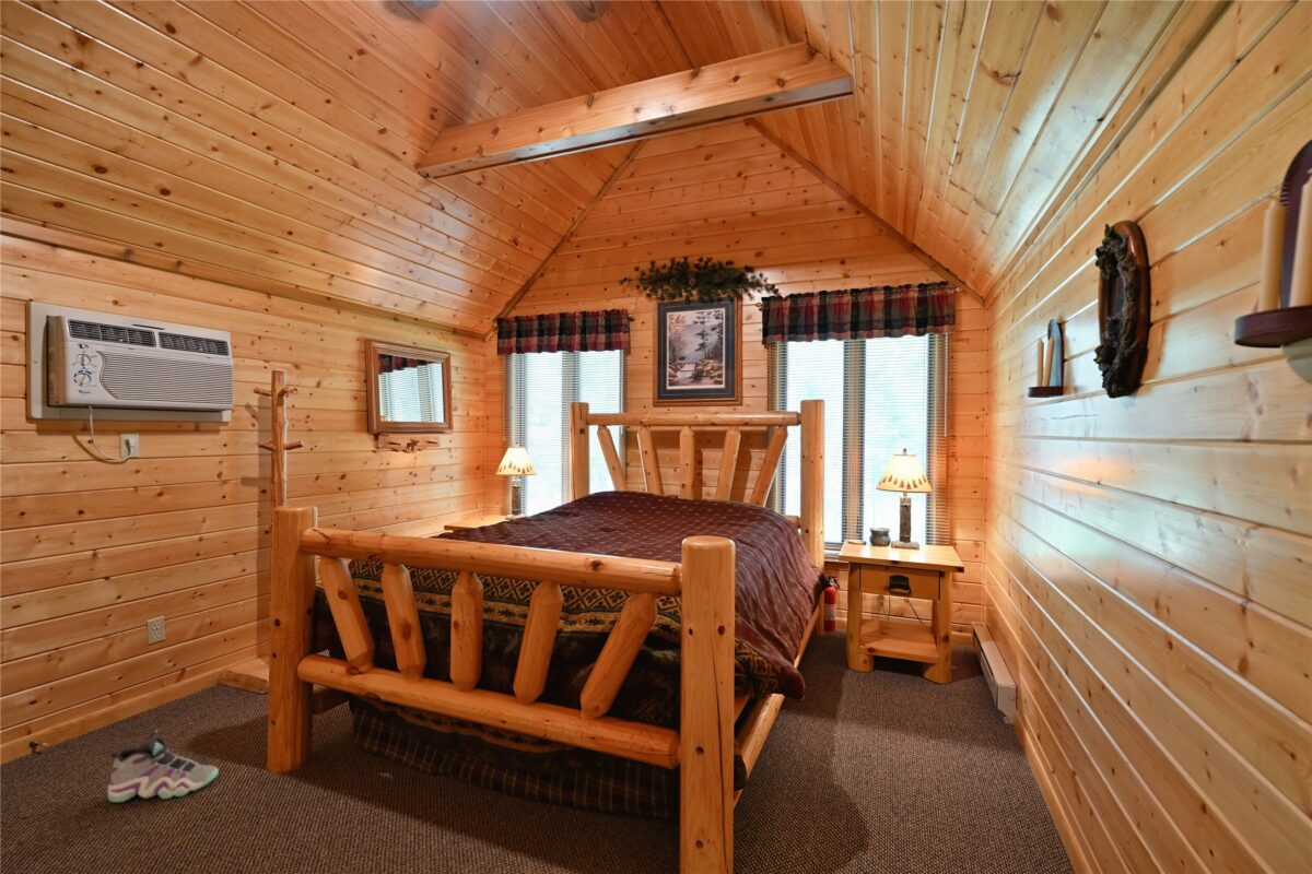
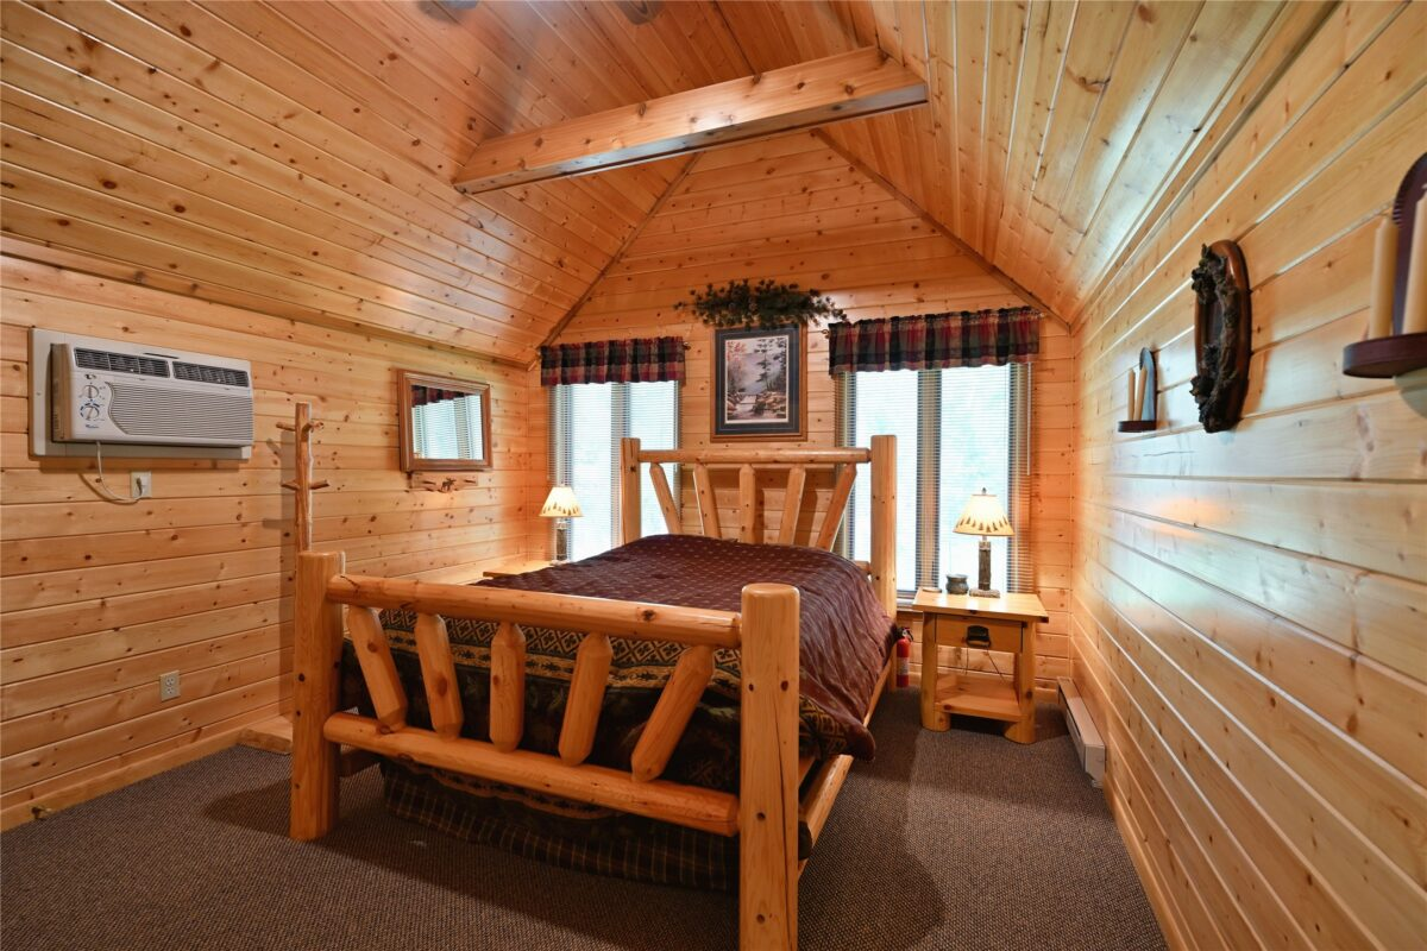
- sneaker [107,728,220,803]
